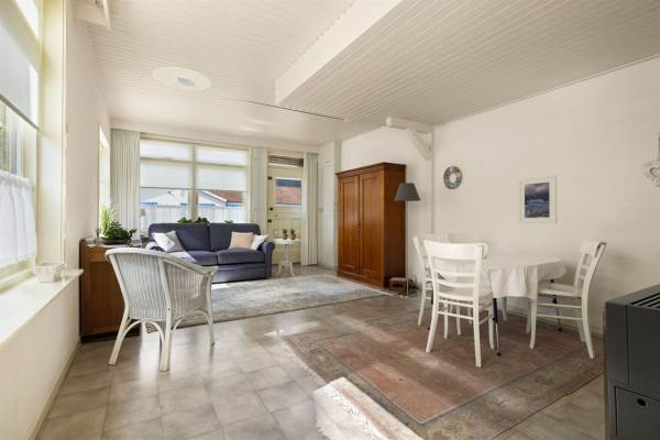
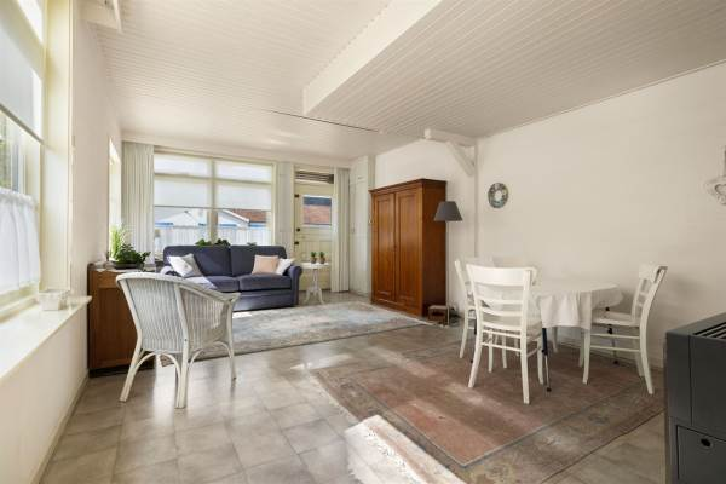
- ceiling light [152,66,212,92]
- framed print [517,174,558,224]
